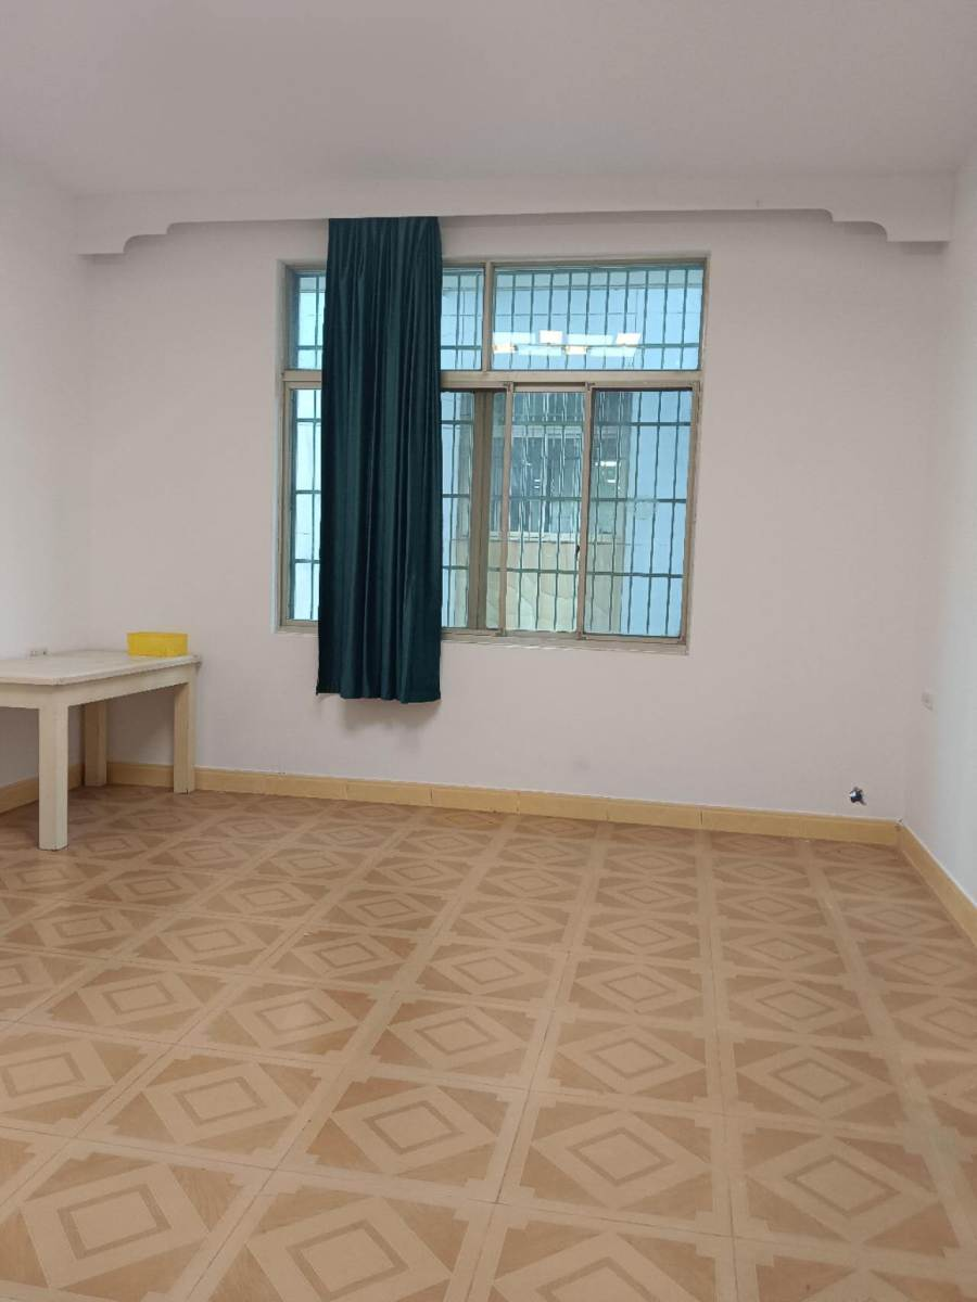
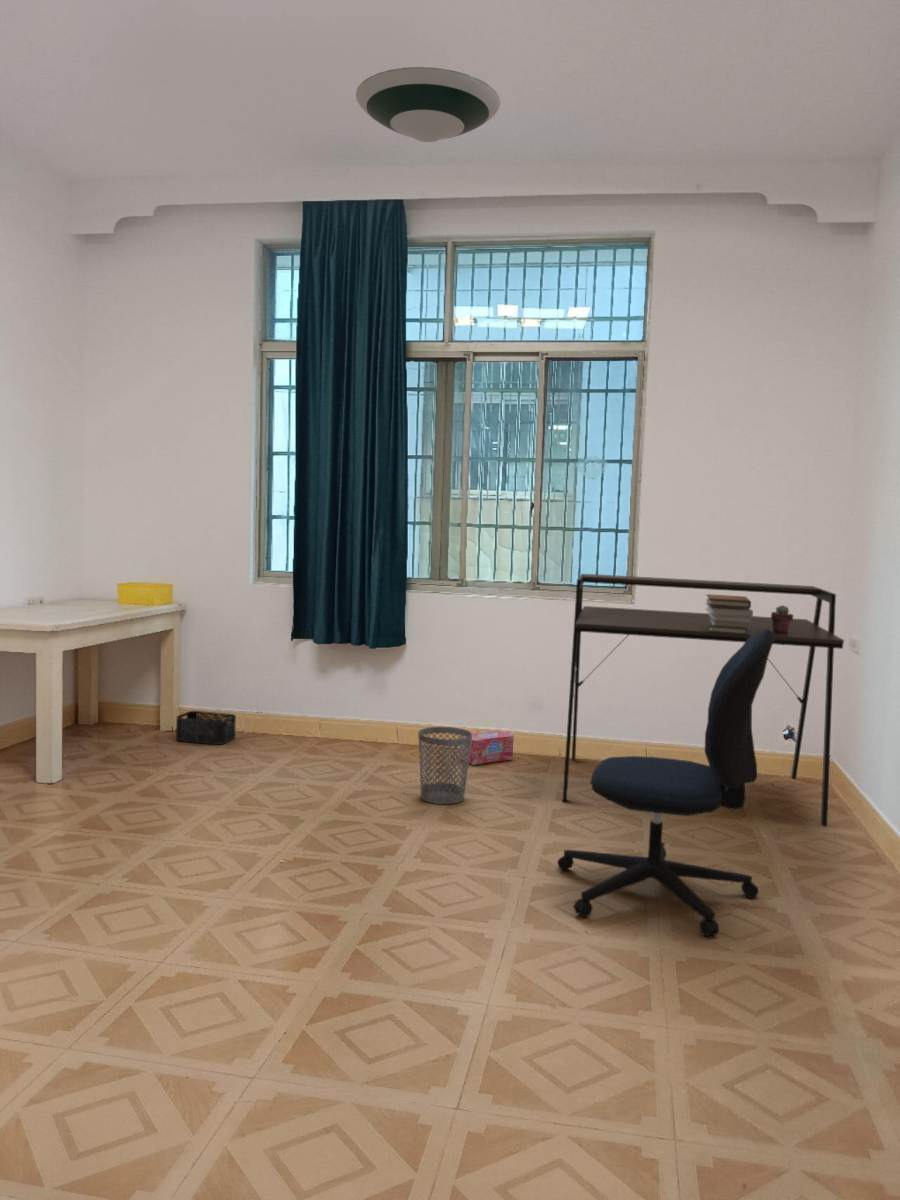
+ potted succulent [770,604,794,634]
+ wastebasket [417,726,473,805]
+ storage bin [175,710,237,746]
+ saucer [355,66,501,143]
+ office chair [556,629,775,937]
+ desk [562,573,845,828]
+ box [459,729,515,766]
+ book stack [704,593,754,634]
